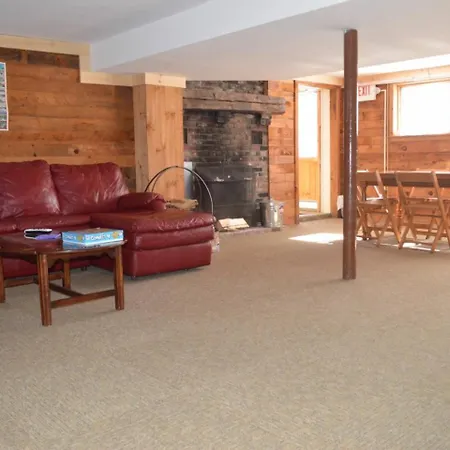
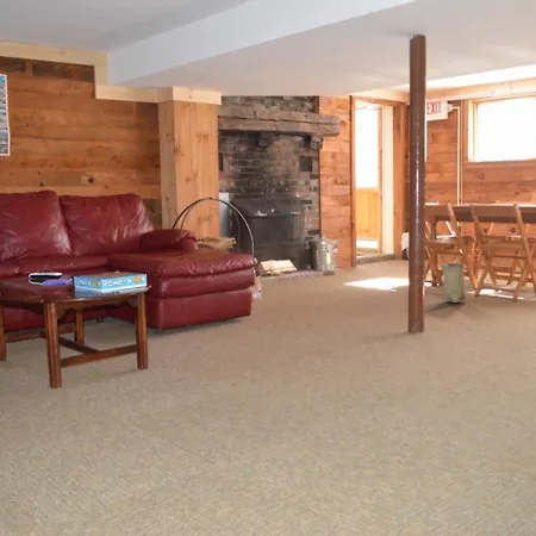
+ basket [441,260,468,304]
